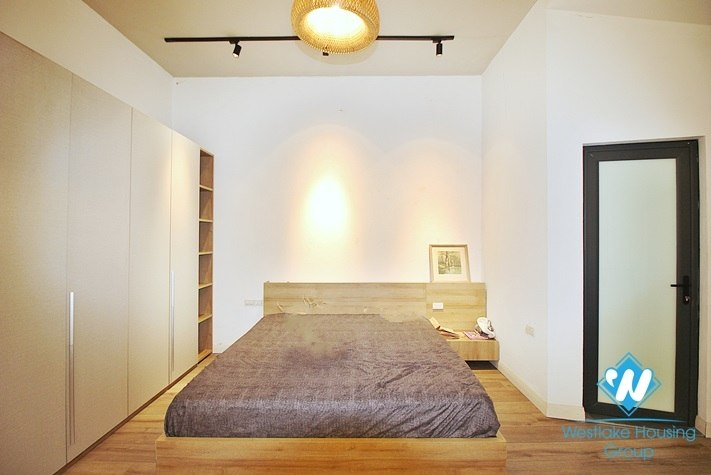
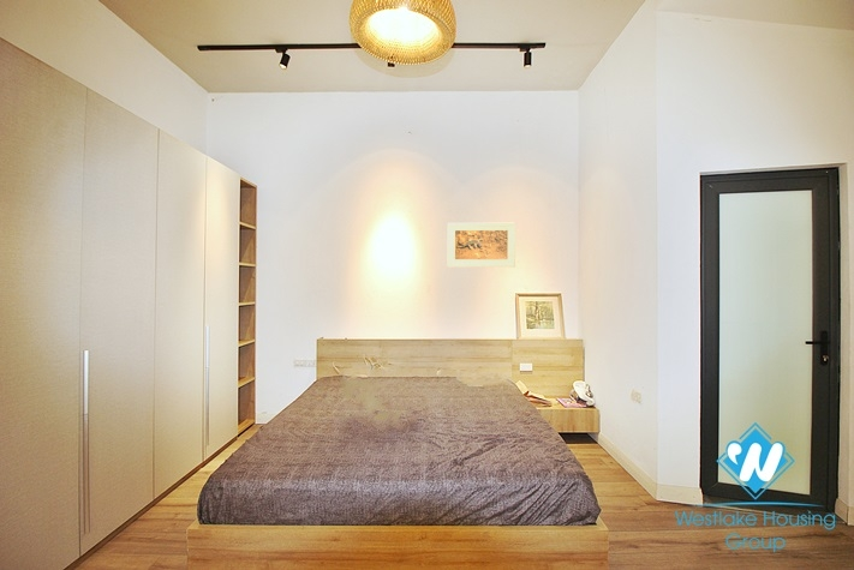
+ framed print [447,222,516,268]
